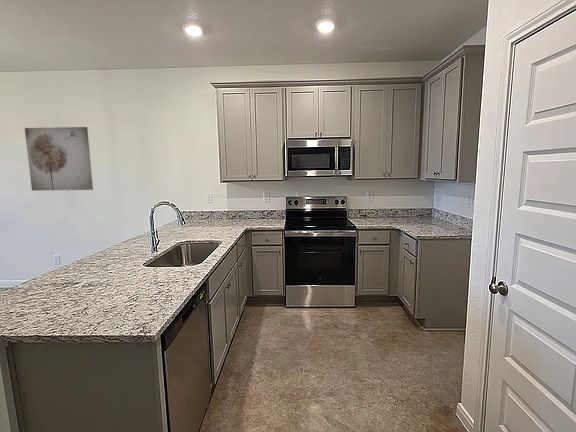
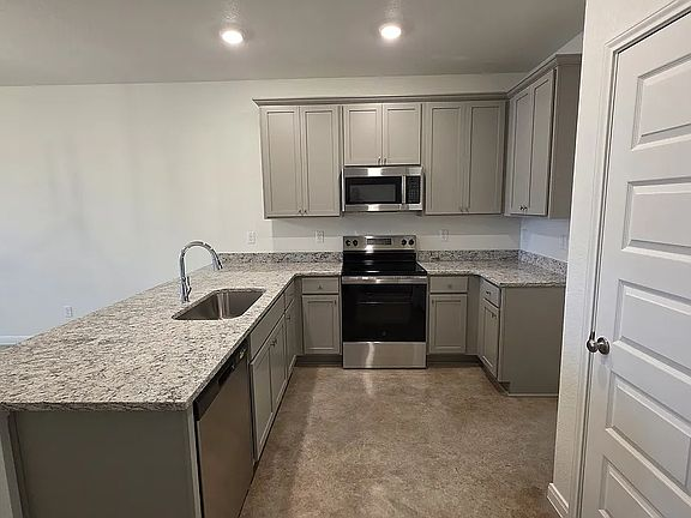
- wall art [24,126,94,191]
